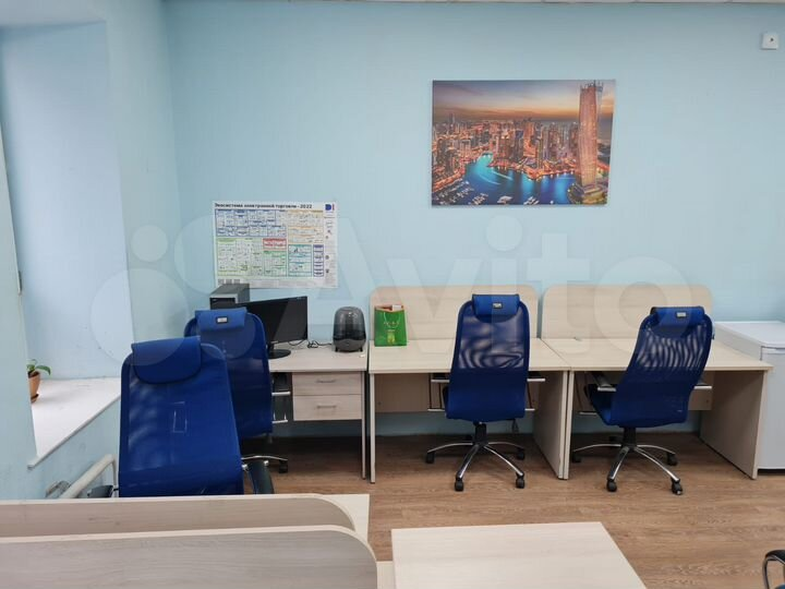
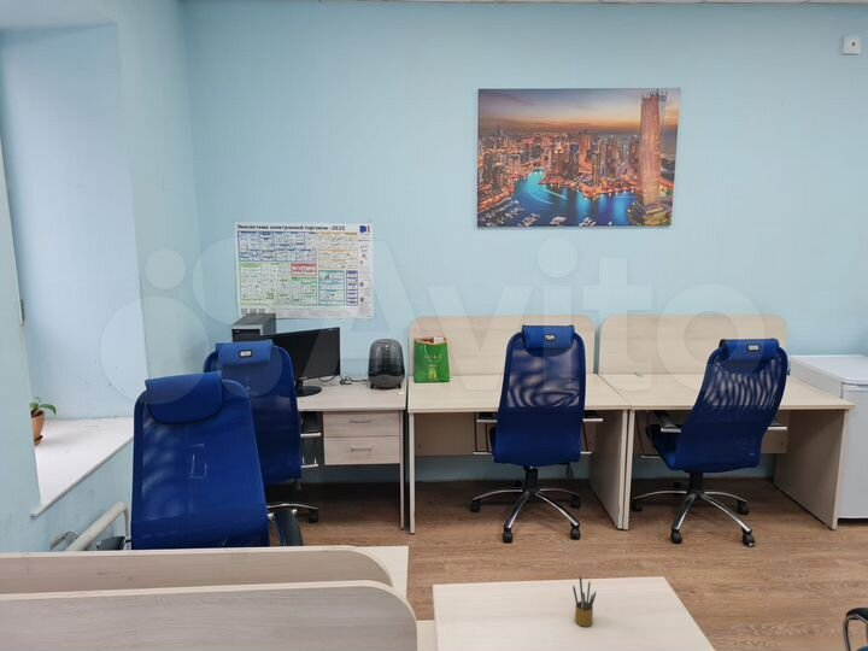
+ pencil box [571,574,597,628]
